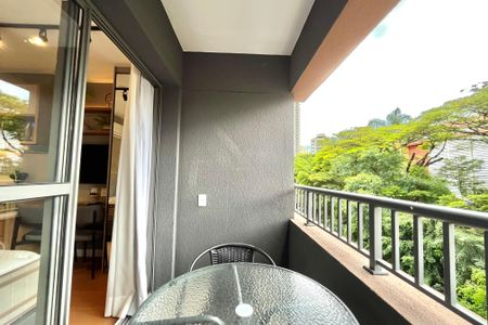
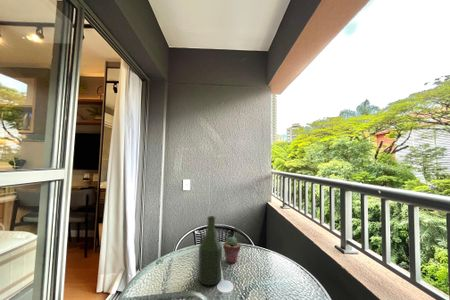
+ bottle [197,215,223,287]
+ potted succulent [222,236,242,264]
